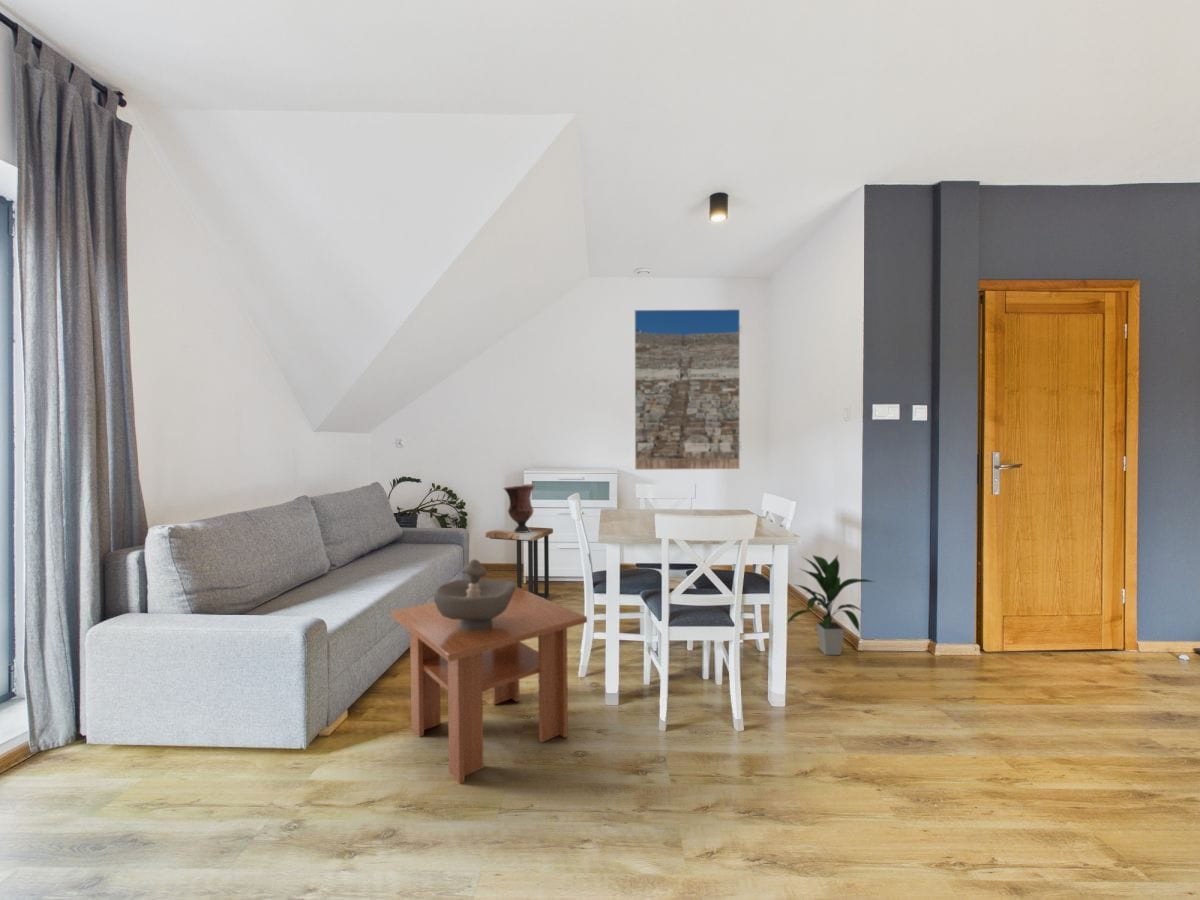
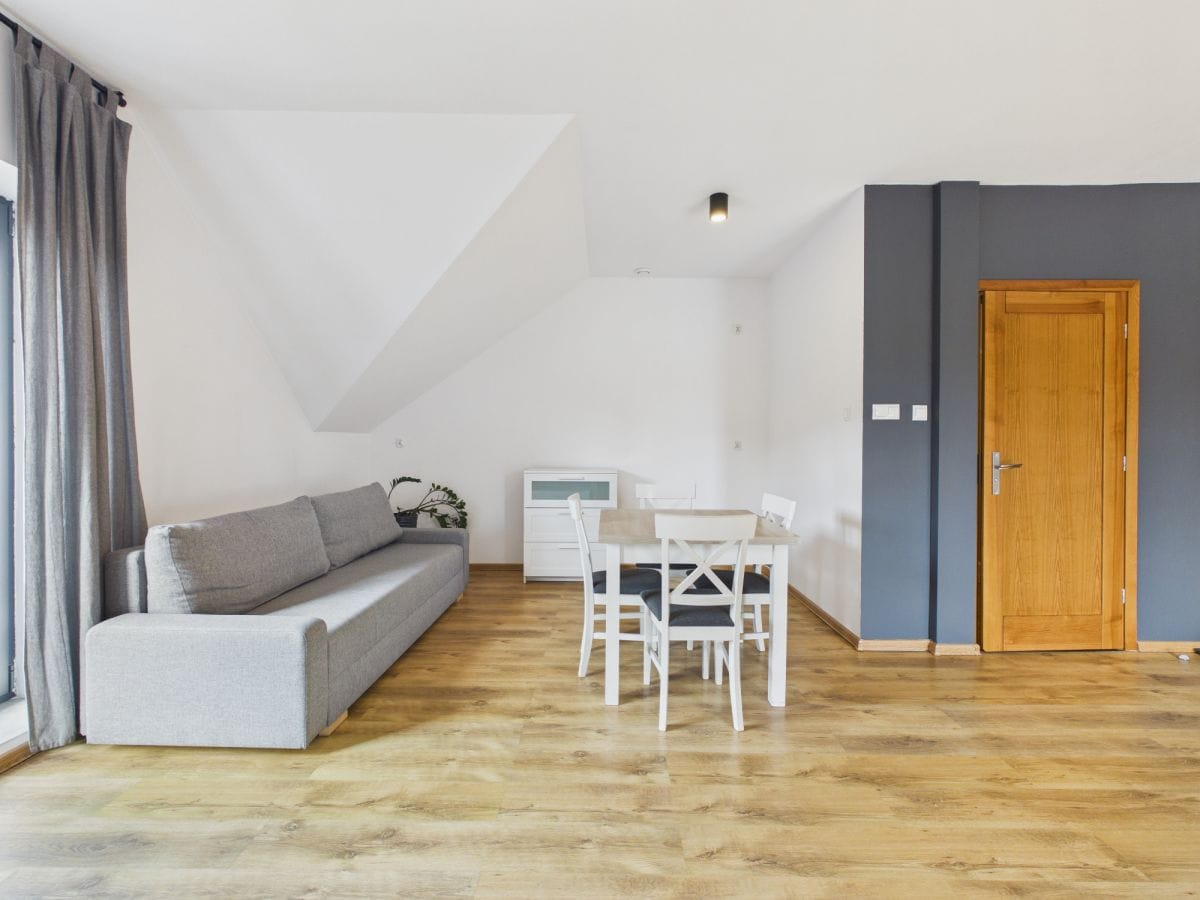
- coffee table [390,586,588,785]
- decorative bowl [433,558,517,631]
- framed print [634,308,741,471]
- vase [502,483,536,533]
- indoor plant [787,554,875,656]
- side table [484,525,554,600]
